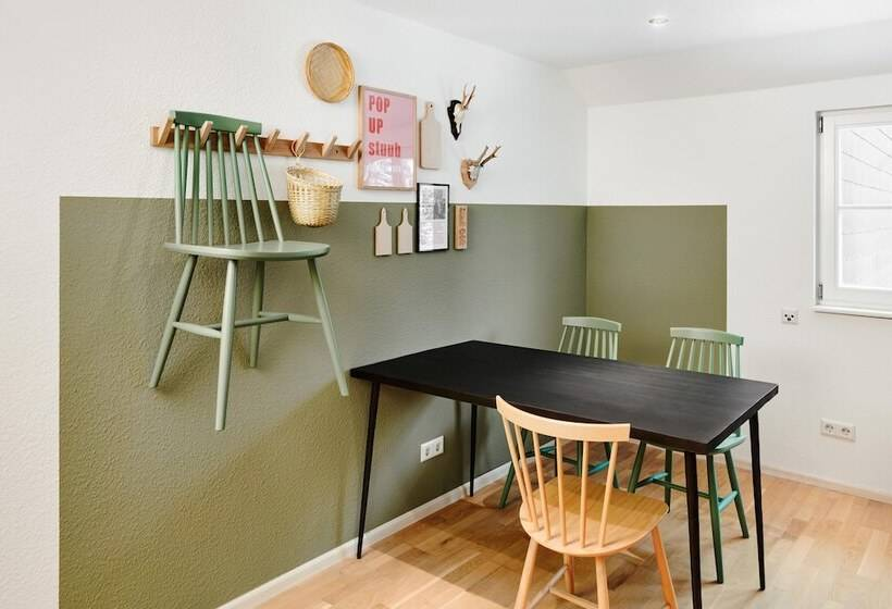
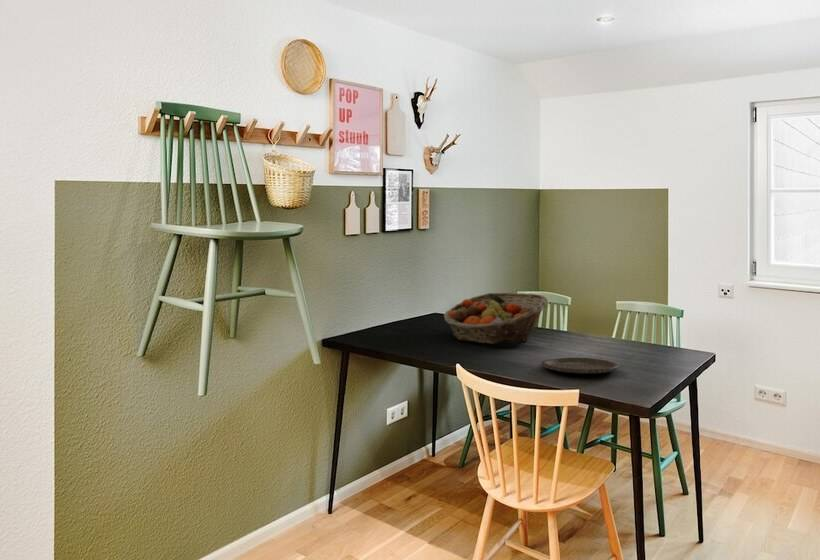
+ fruit basket [443,292,549,345]
+ plate [541,357,619,375]
